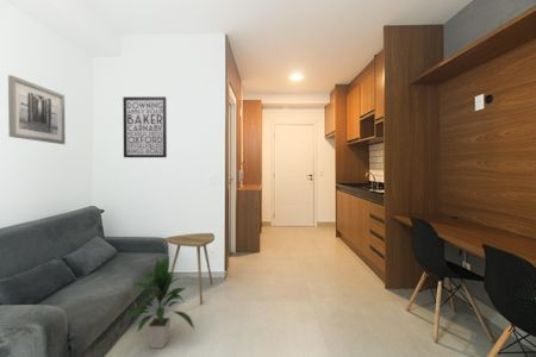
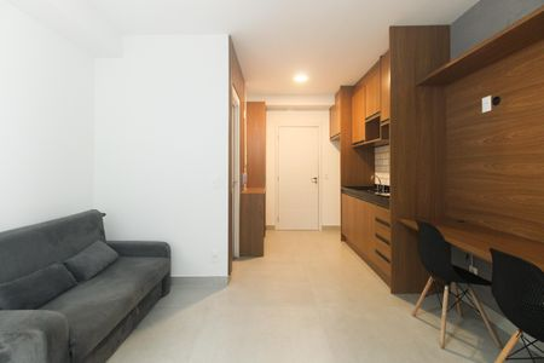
- wall art [7,74,67,145]
- wall art [121,95,168,158]
- side table [163,232,216,306]
- indoor plant [125,253,195,350]
